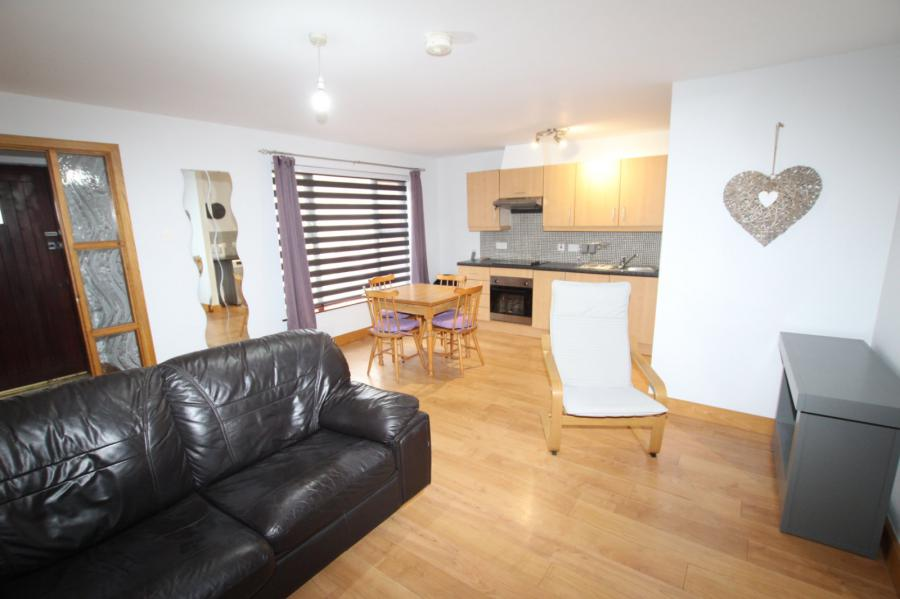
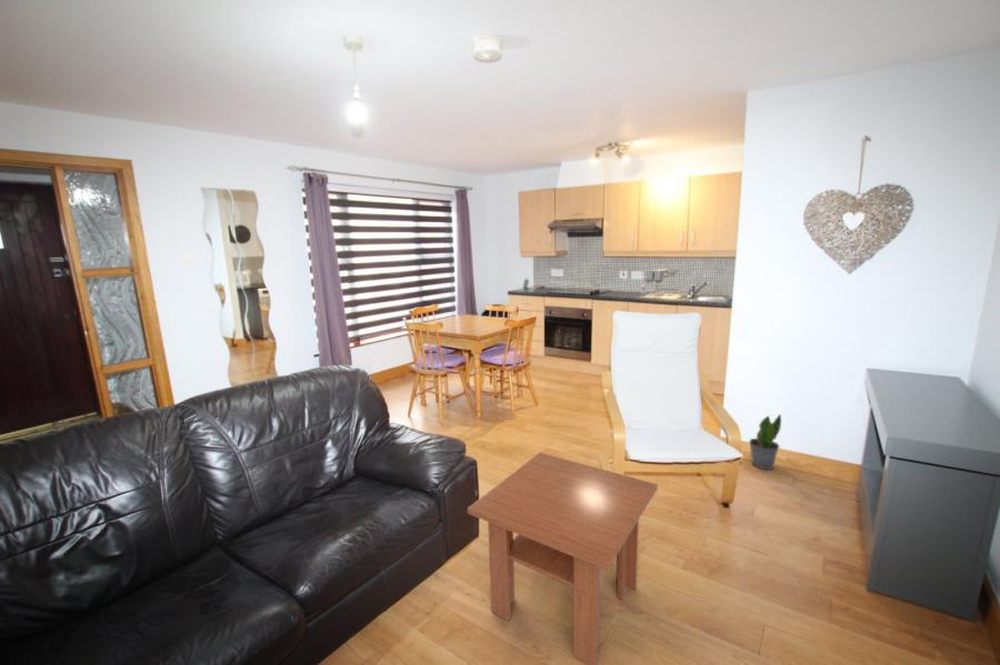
+ potted plant [748,413,782,471]
+ coffee table [467,452,659,665]
